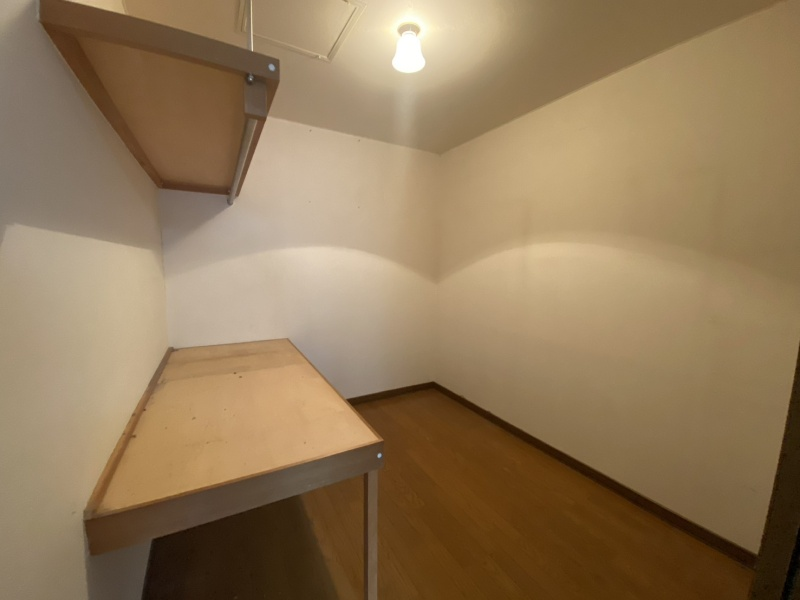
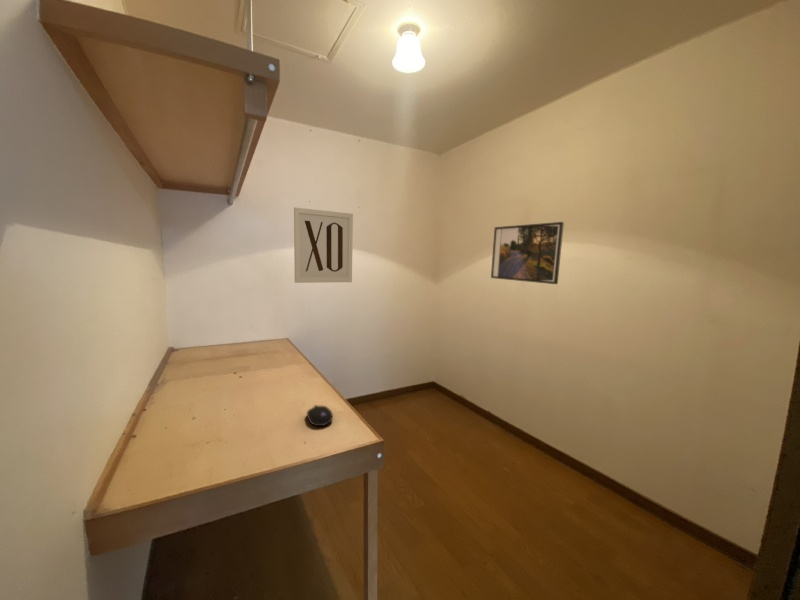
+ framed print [490,221,565,285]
+ computer mouse [306,404,334,427]
+ wall art [293,207,354,284]
